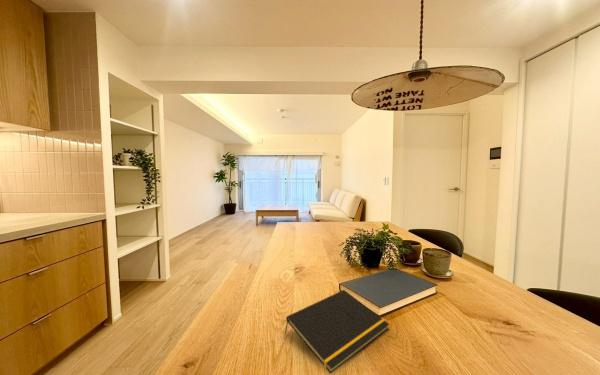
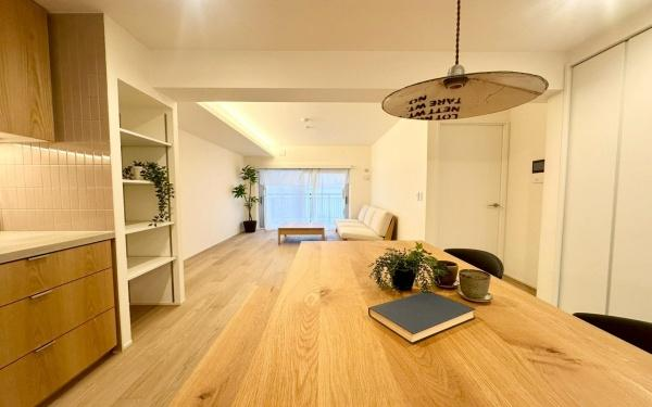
- notepad [284,289,390,375]
